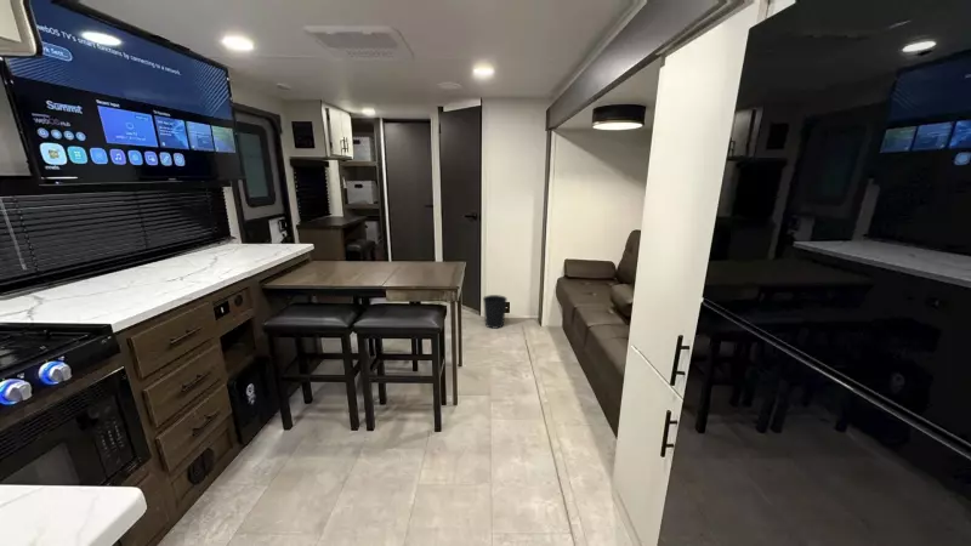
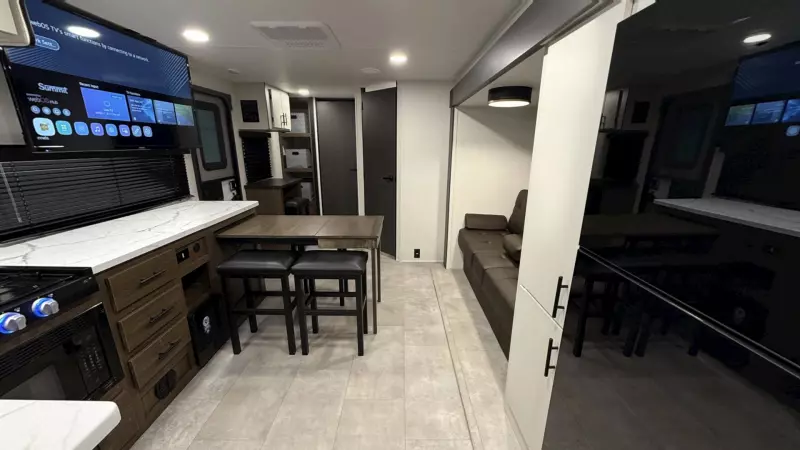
- wastebasket [482,294,509,330]
